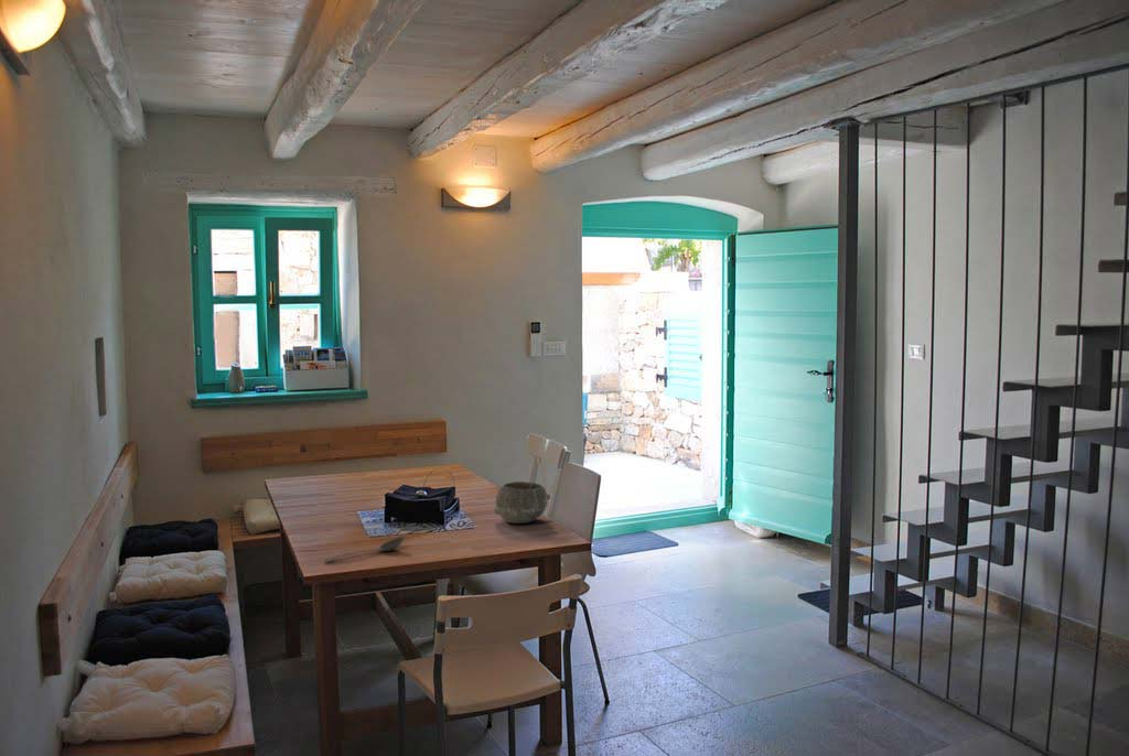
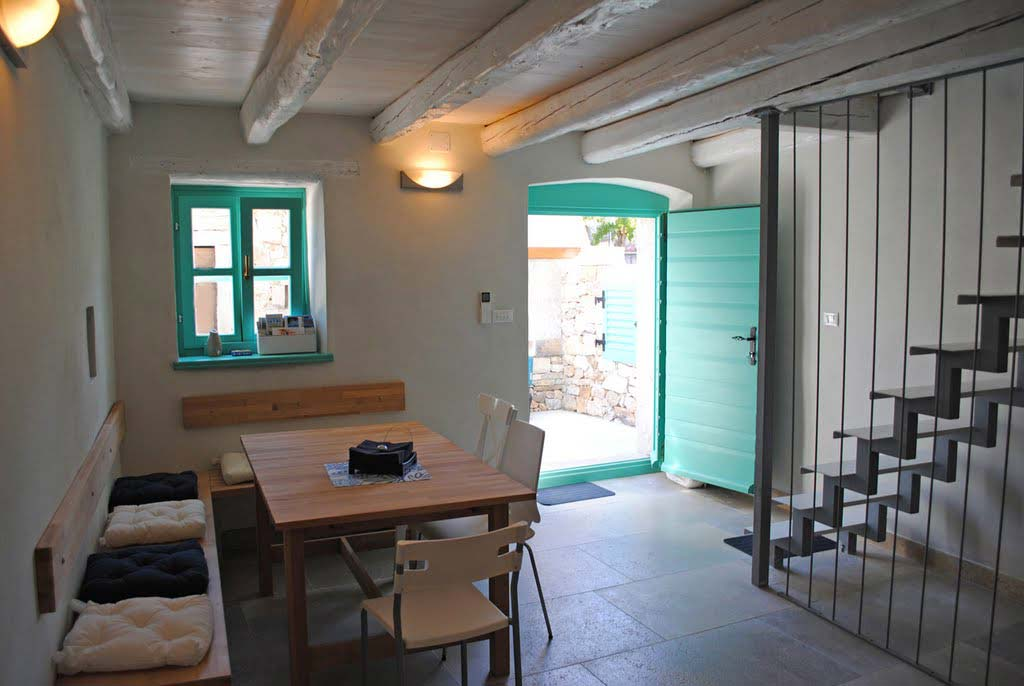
- bowl [493,480,551,525]
- stirrer [323,536,406,563]
